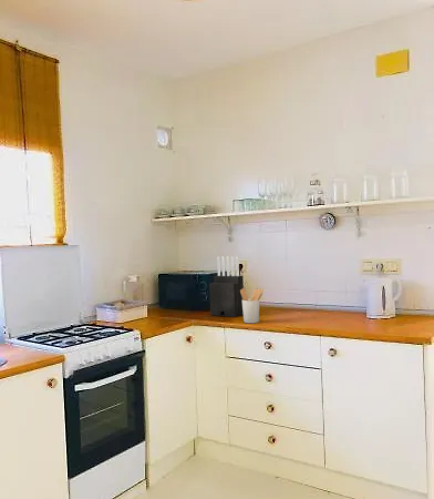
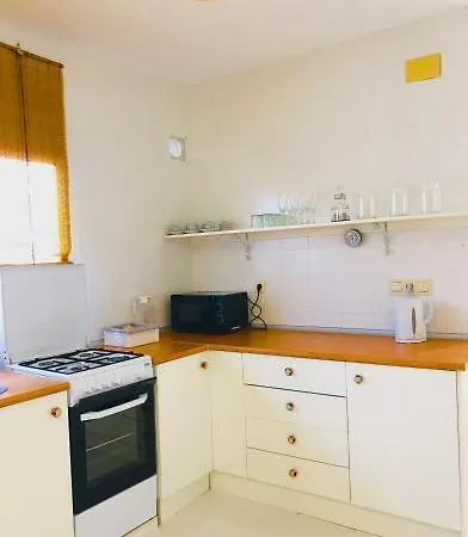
- utensil holder [240,287,265,324]
- knife block [208,255,245,318]
